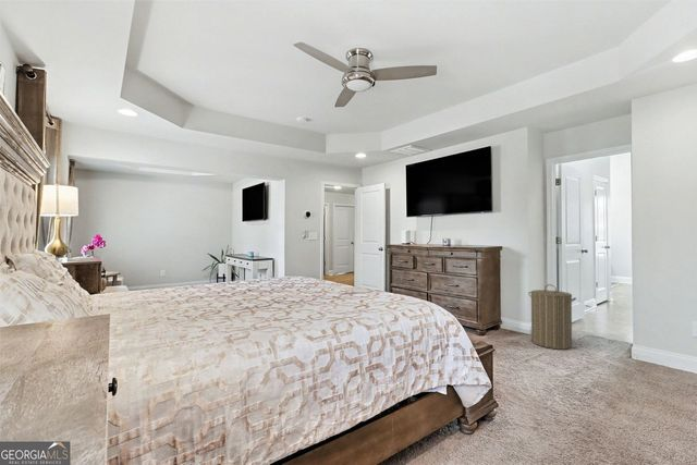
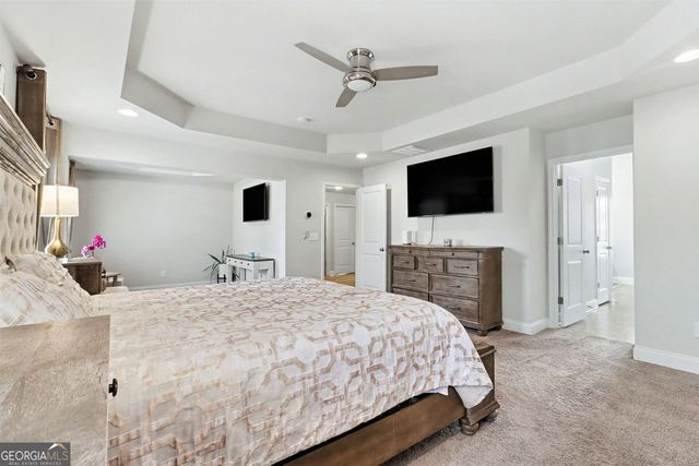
- laundry hamper [527,283,577,351]
